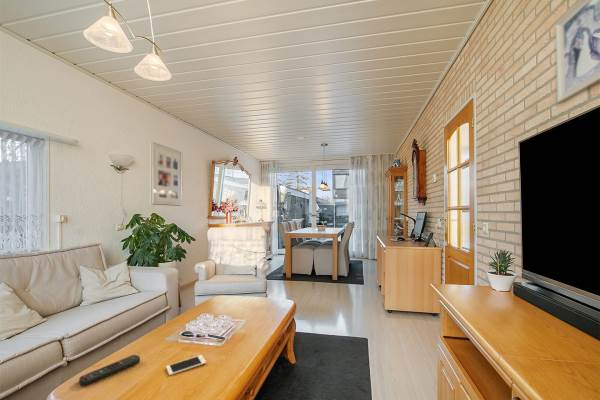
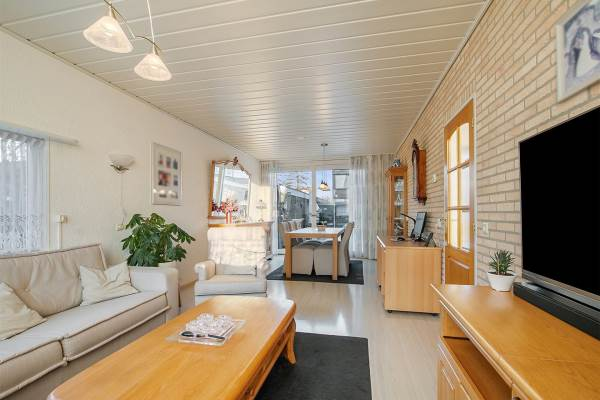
- remote control [78,354,141,387]
- cell phone [165,354,207,376]
